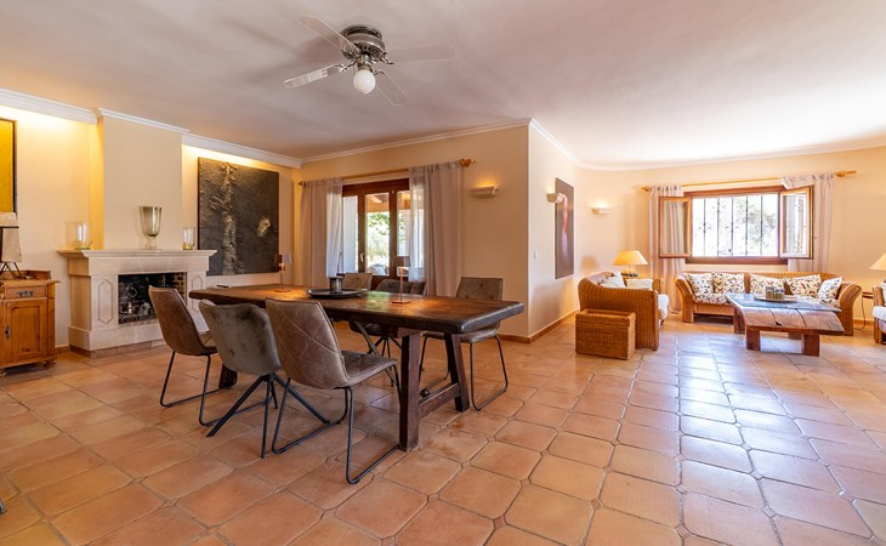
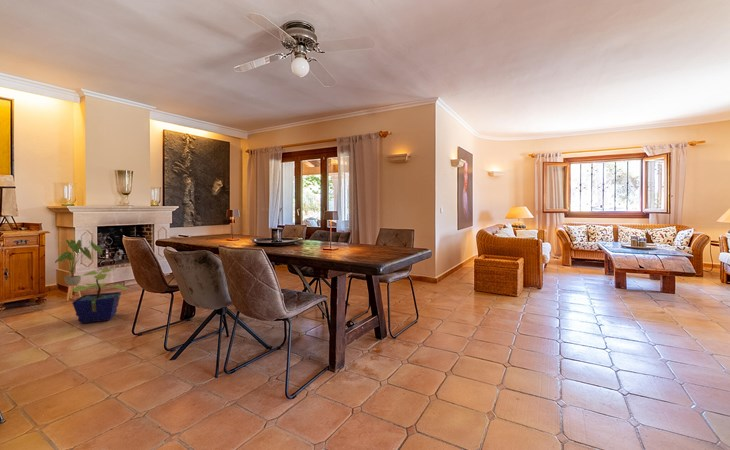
+ house plant [54,238,103,302]
+ potted plant [71,268,129,324]
